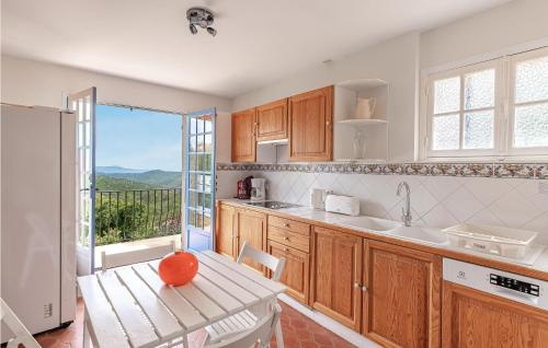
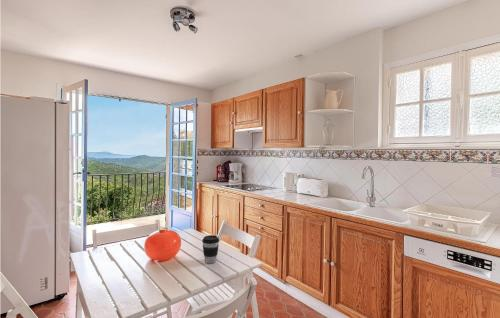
+ coffee cup [201,234,220,264]
